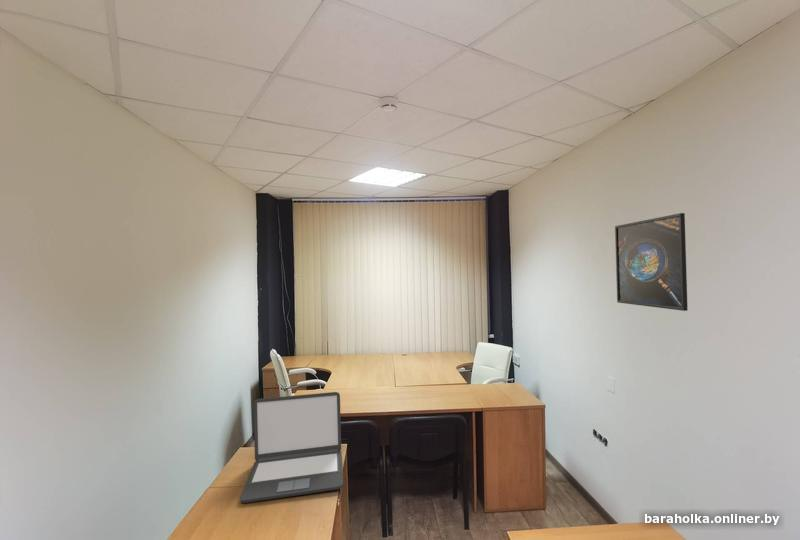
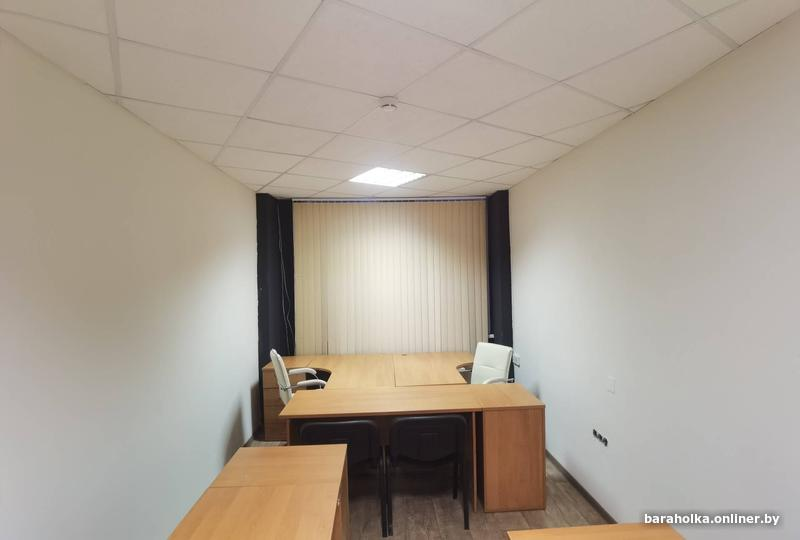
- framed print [614,212,689,312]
- laptop [239,391,344,504]
